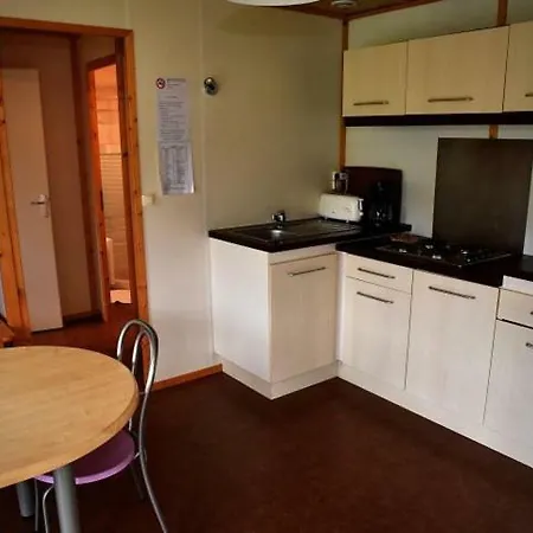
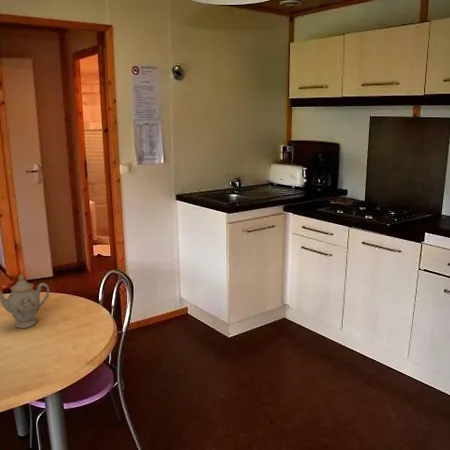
+ chinaware [0,274,50,329]
